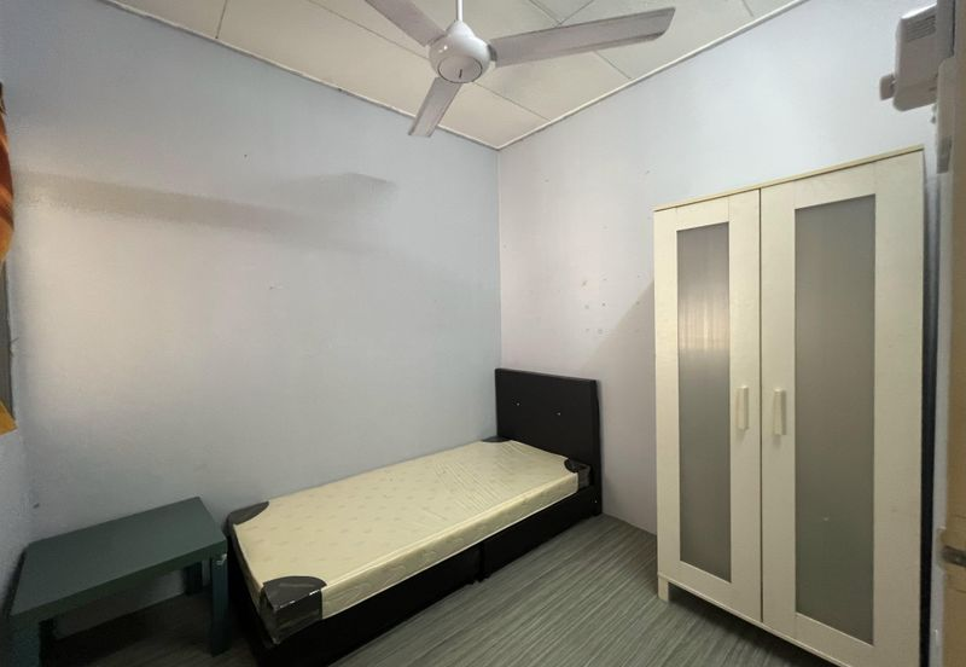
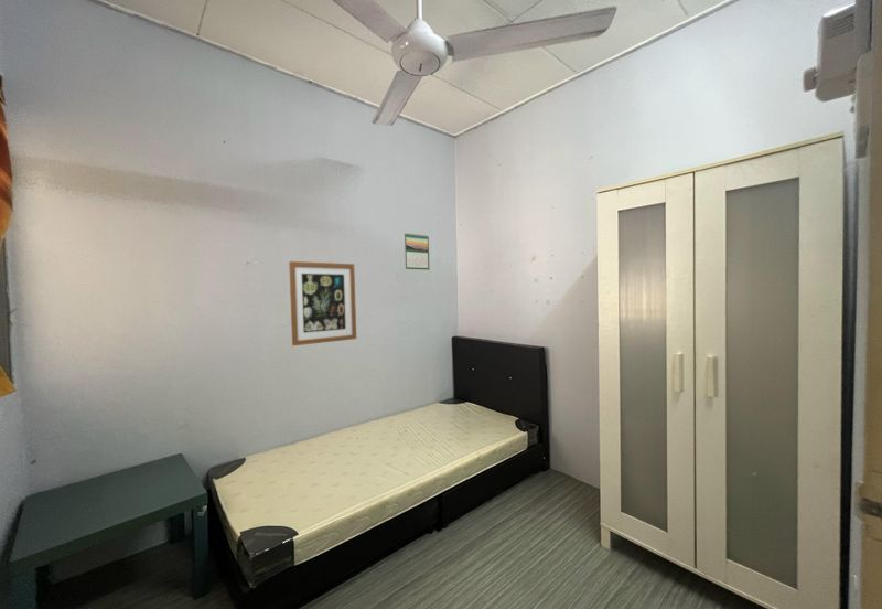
+ calendar [404,232,430,271]
+ wall art [288,260,357,346]
